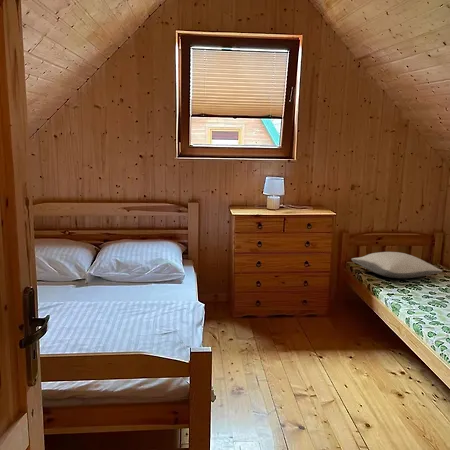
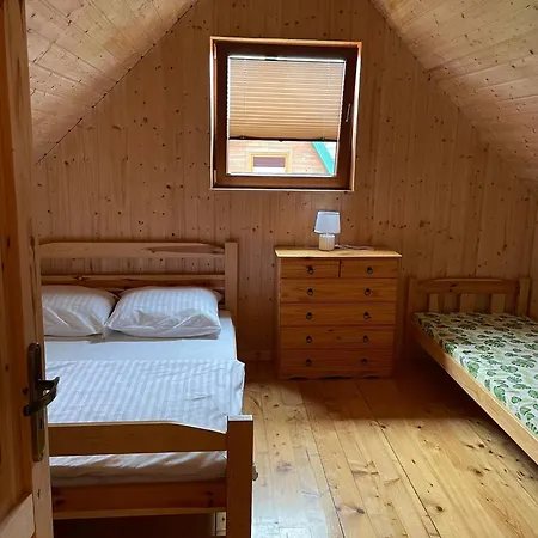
- pillow [350,251,443,279]
